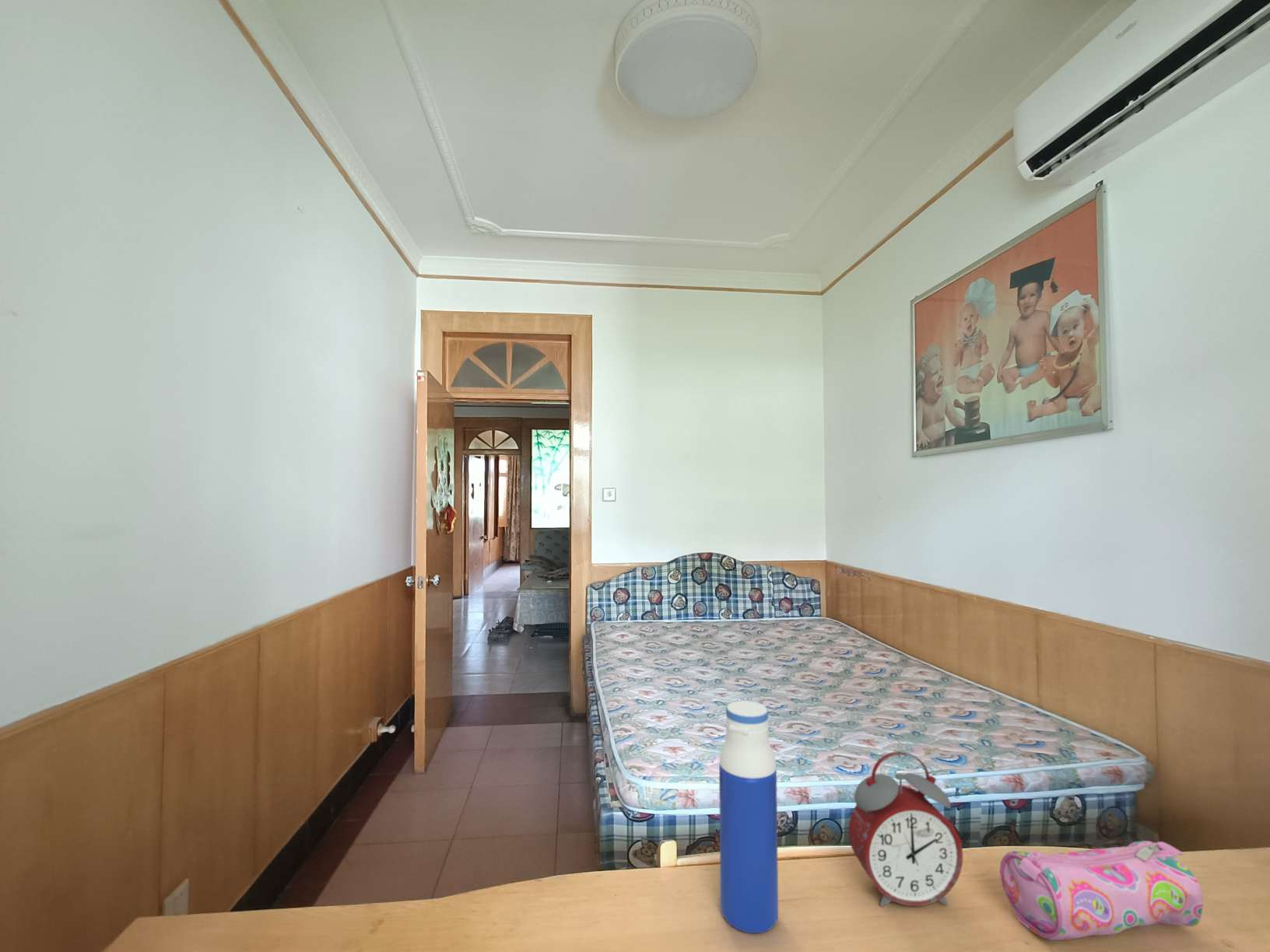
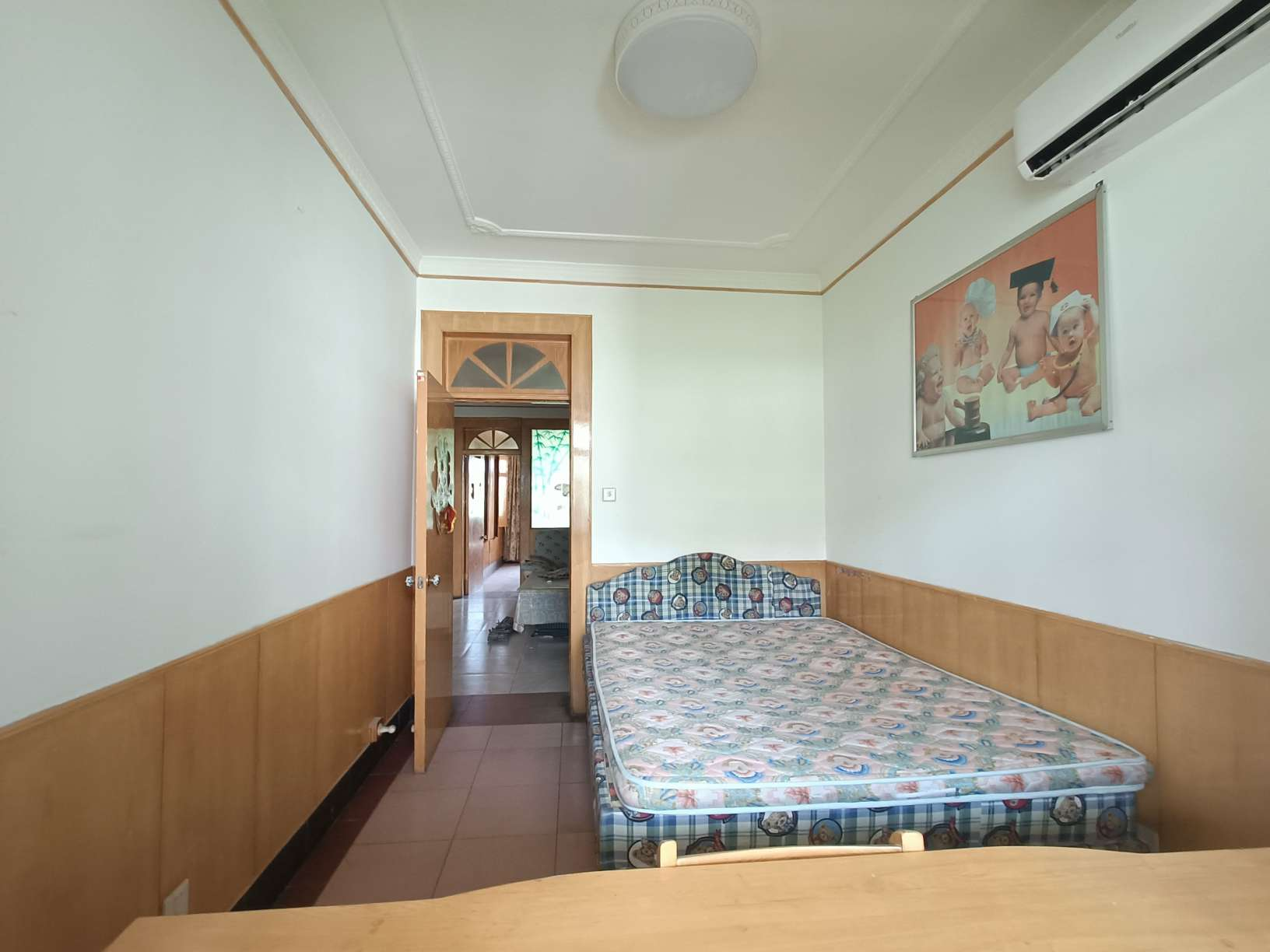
- alarm clock [847,751,963,908]
- water bottle [718,700,779,934]
- pencil case [999,840,1204,941]
